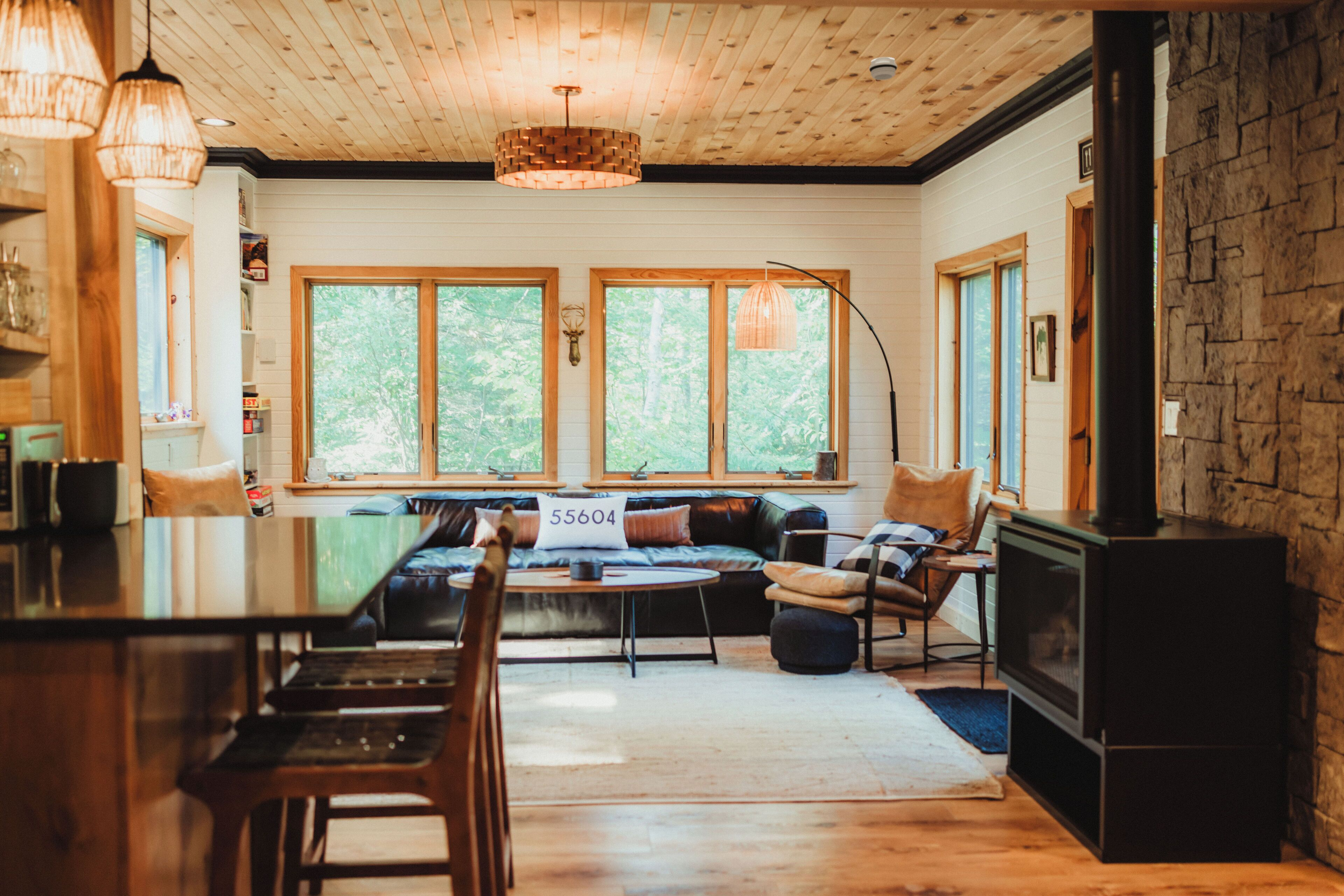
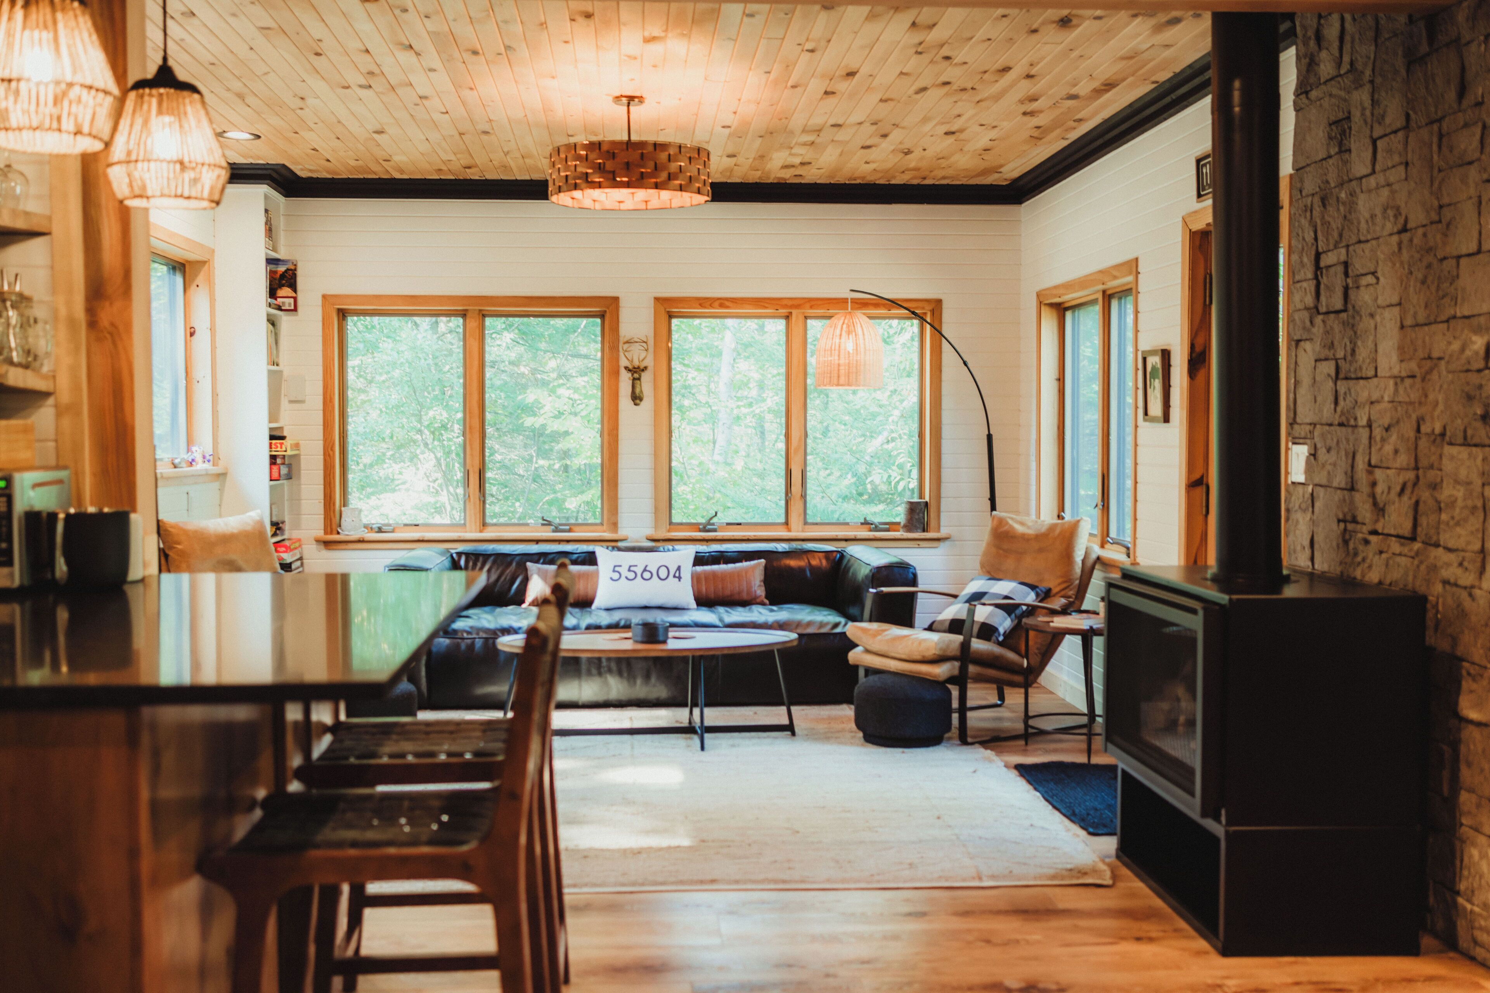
- smoke detector [869,57,898,80]
